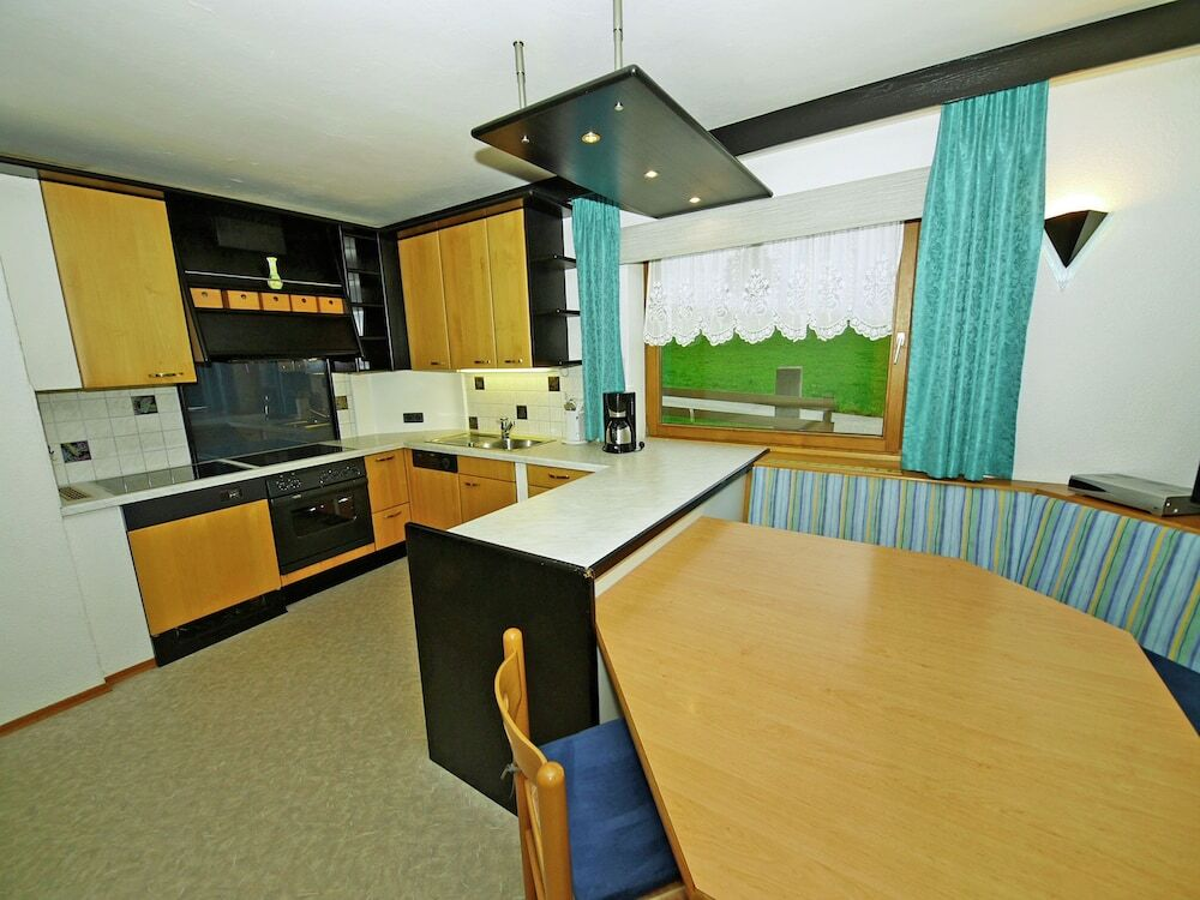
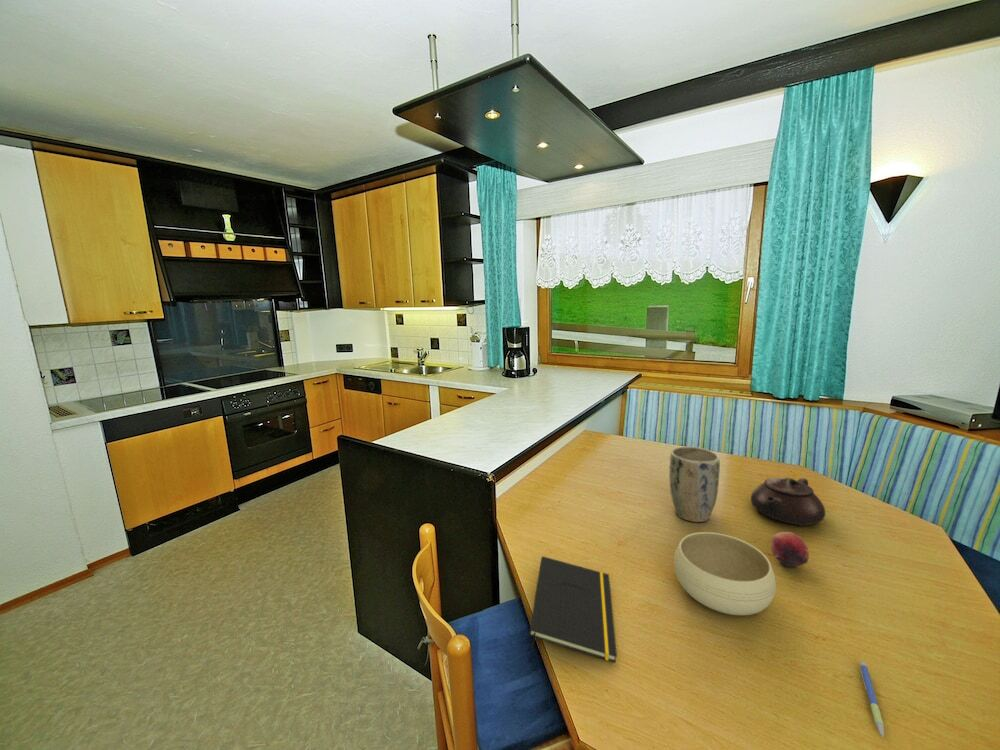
+ pen [859,660,885,738]
+ notepad [528,555,618,663]
+ fruit [770,531,810,568]
+ bowl [673,531,777,616]
+ plant pot [668,446,721,523]
+ teapot [750,477,826,527]
